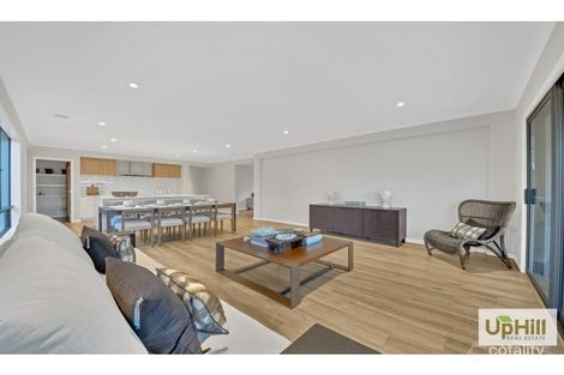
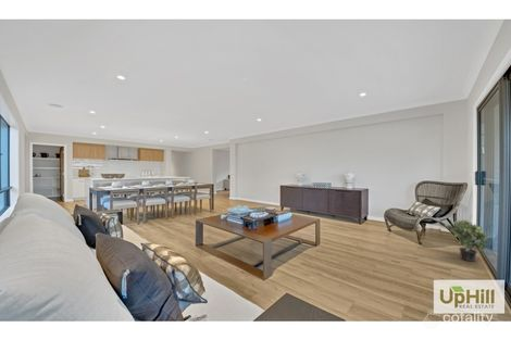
+ potted plant [444,218,490,263]
